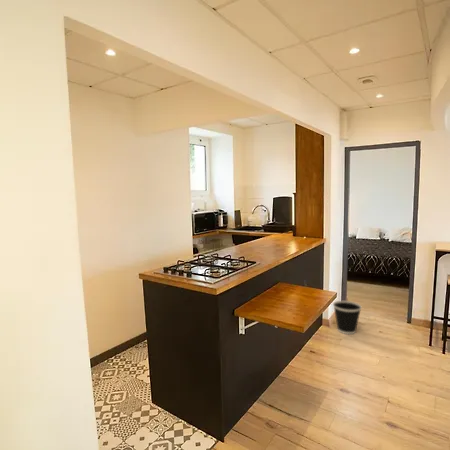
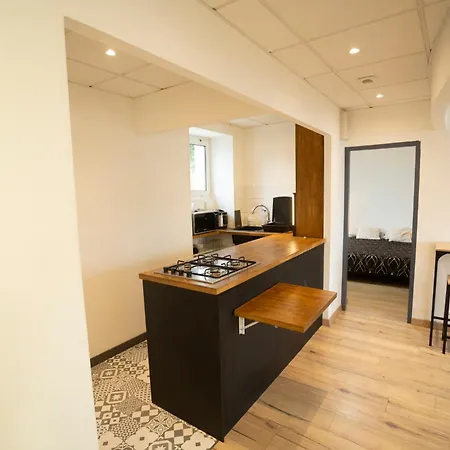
- wastebasket [332,300,363,335]
